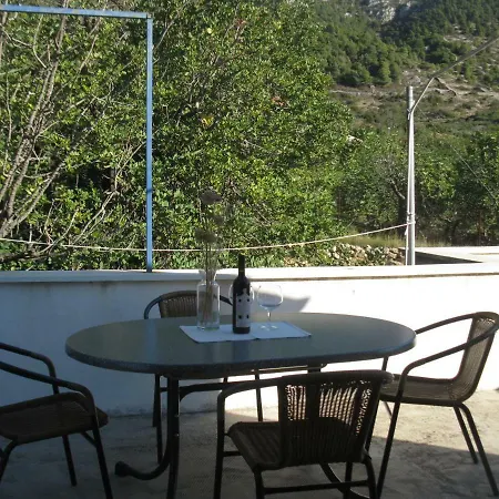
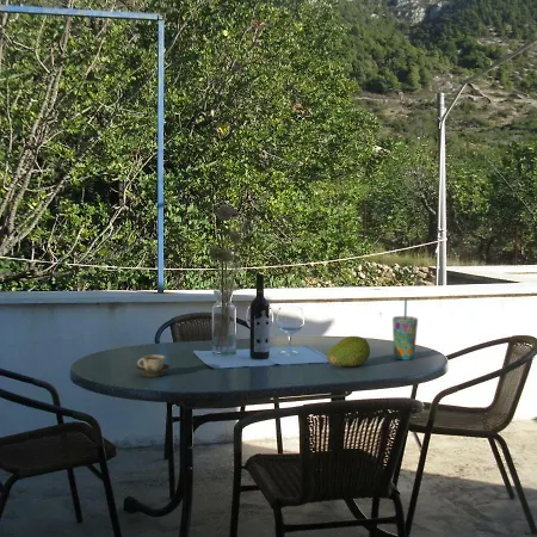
+ fruit [326,335,371,368]
+ cup [135,353,172,378]
+ cup [391,297,419,362]
